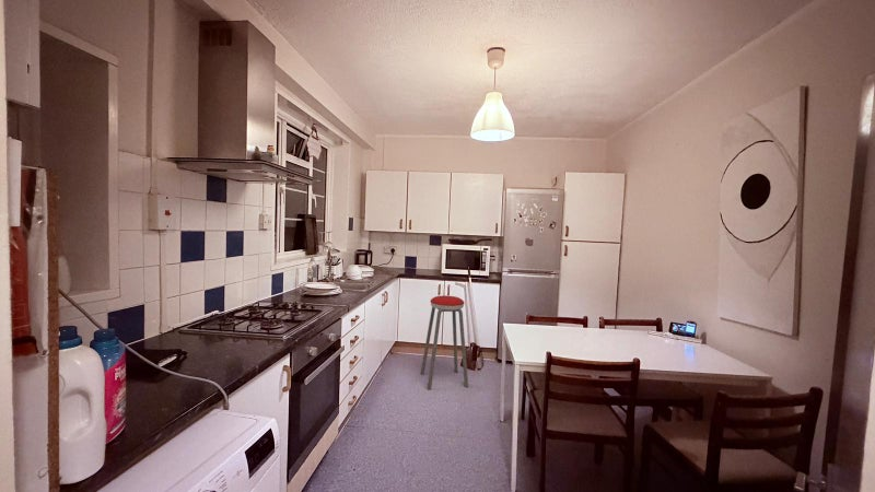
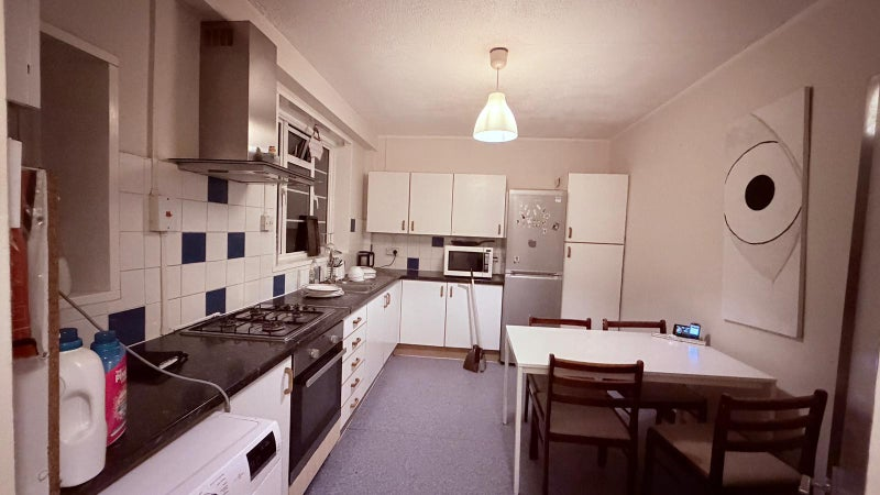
- music stool [420,294,469,391]
